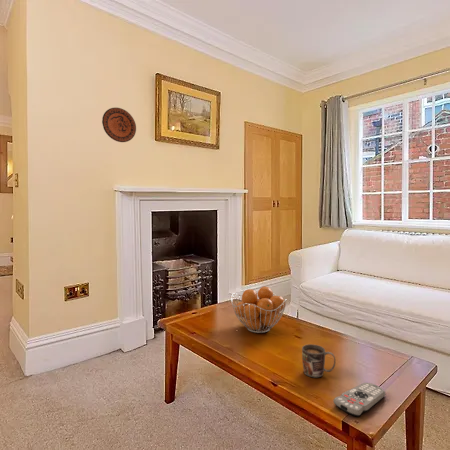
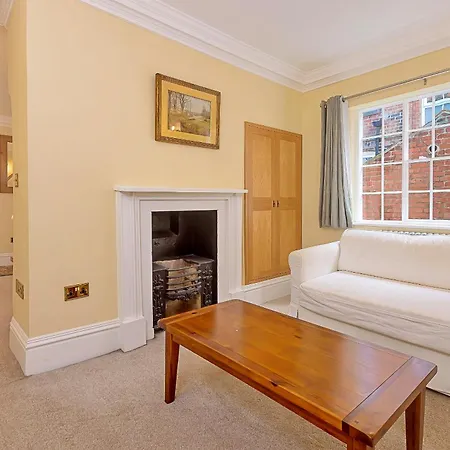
- remote control [333,382,386,417]
- decorative plate [101,107,137,143]
- fruit basket [230,286,288,334]
- mug [301,343,337,378]
